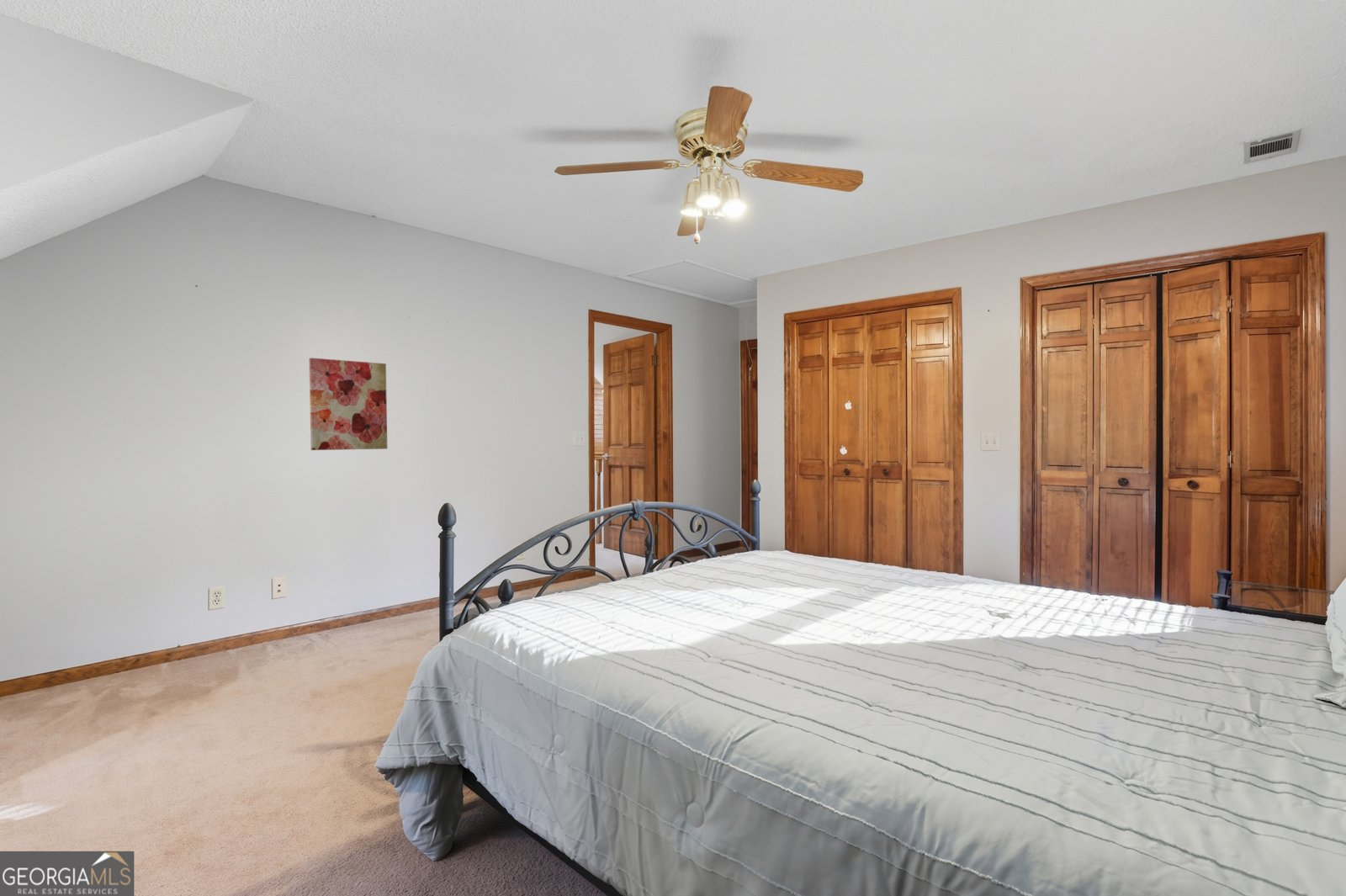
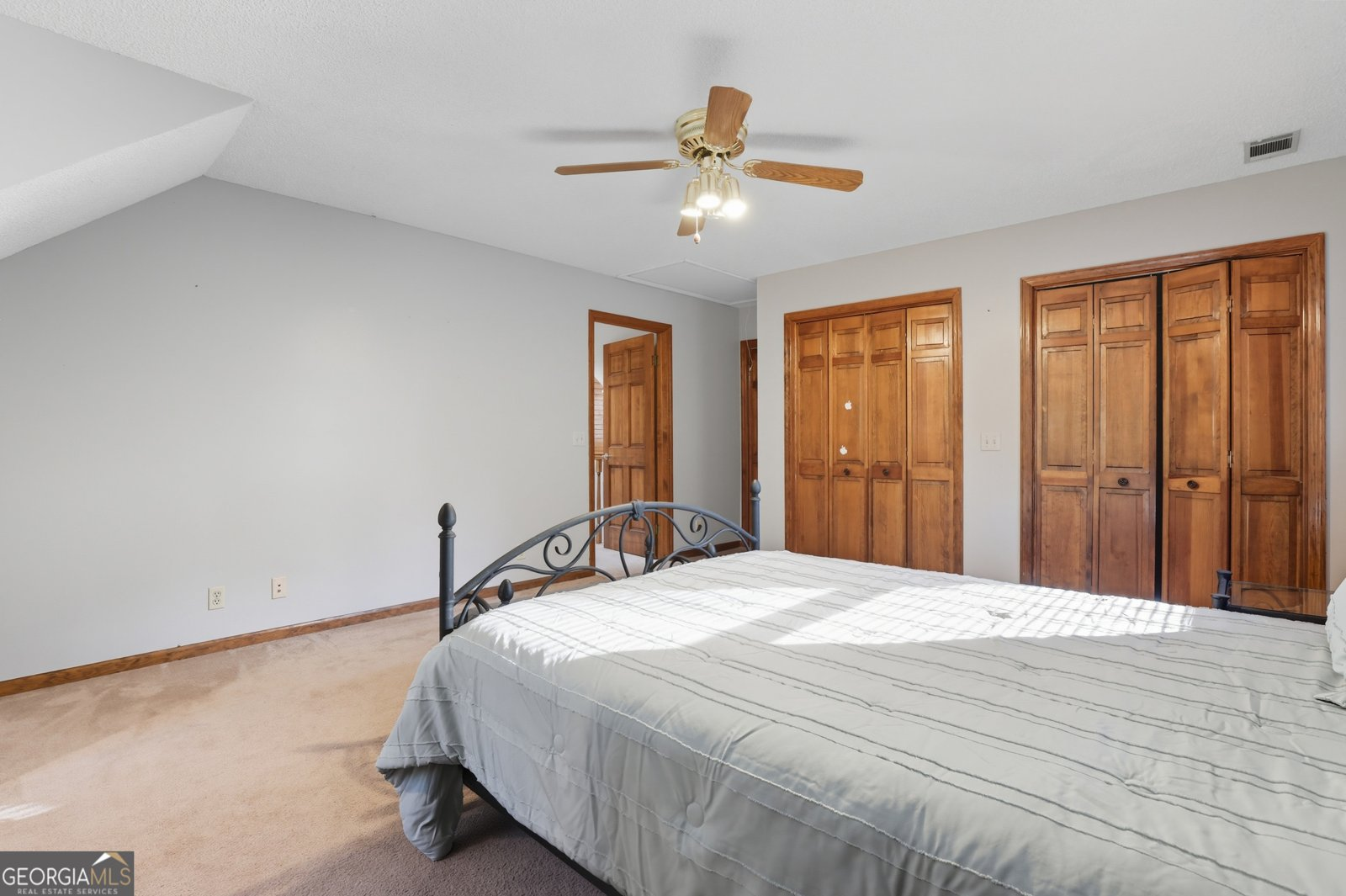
- wall art [309,357,388,451]
